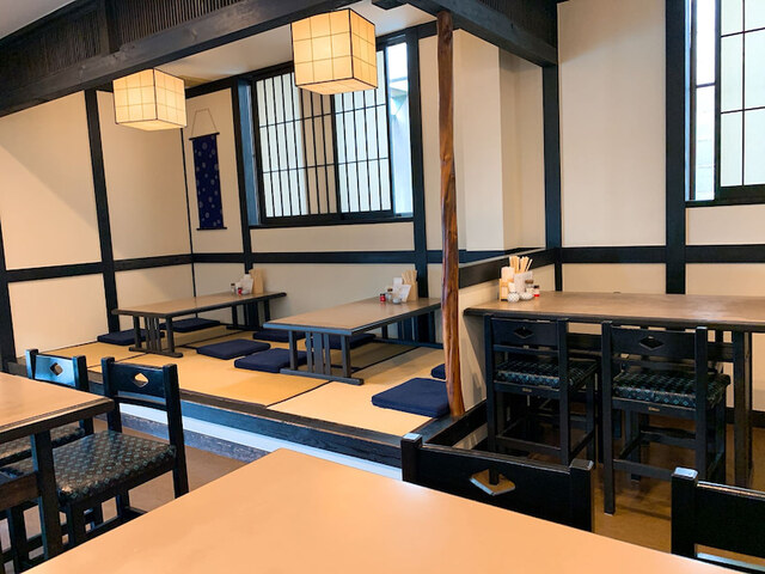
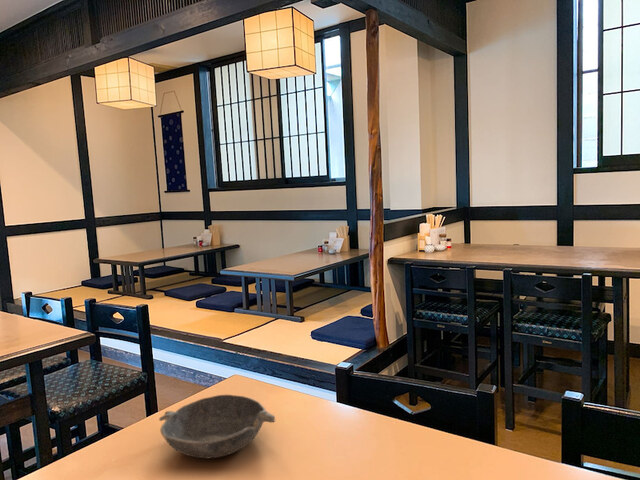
+ bowl [158,394,276,459]
